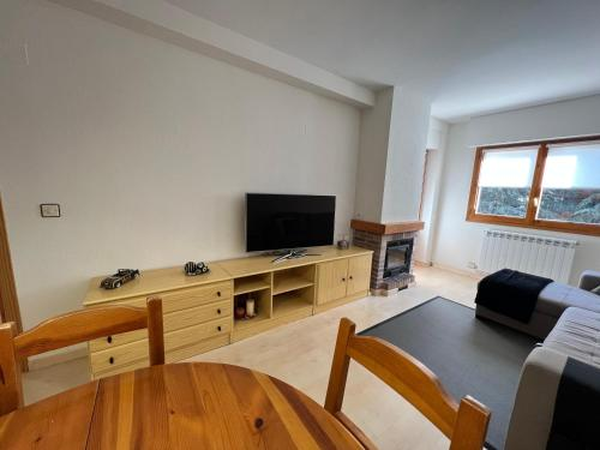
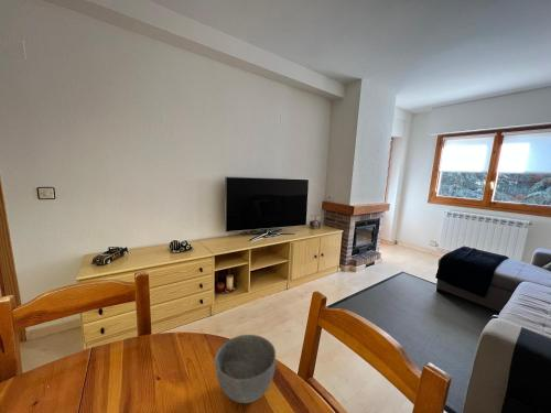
+ bowl [214,334,277,404]
